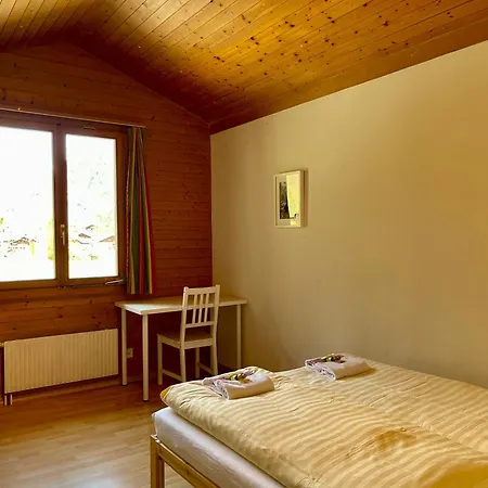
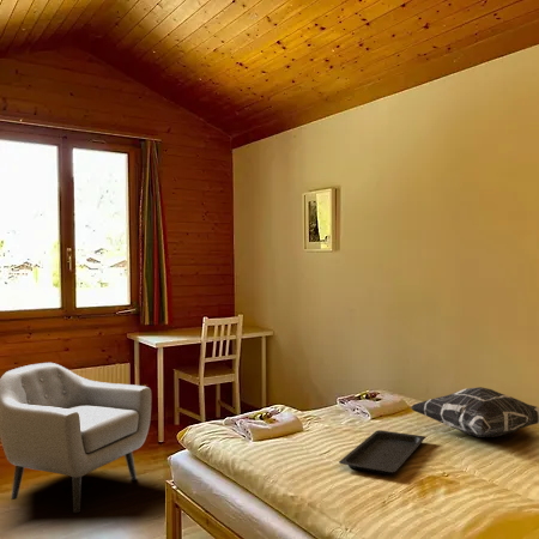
+ armchair [0,362,152,514]
+ serving tray [338,429,426,476]
+ decorative pillow [410,386,539,438]
